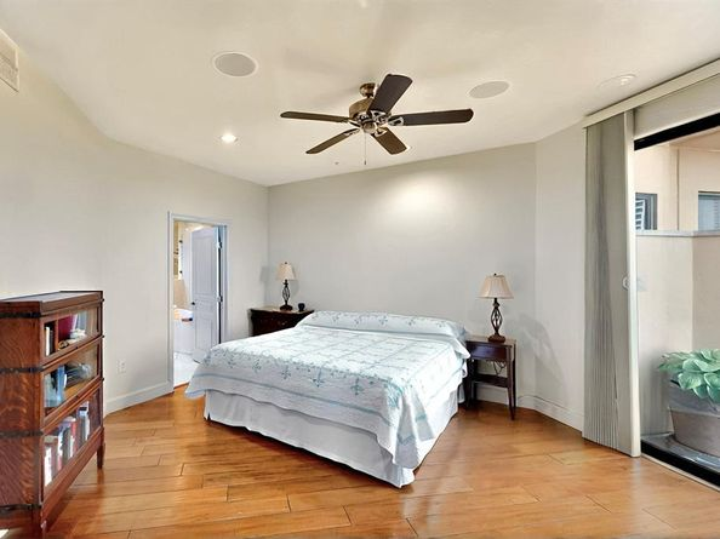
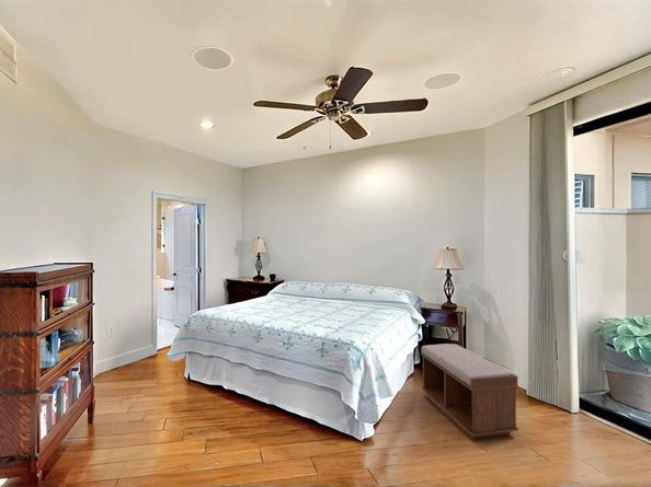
+ bench [420,343,519,440]
